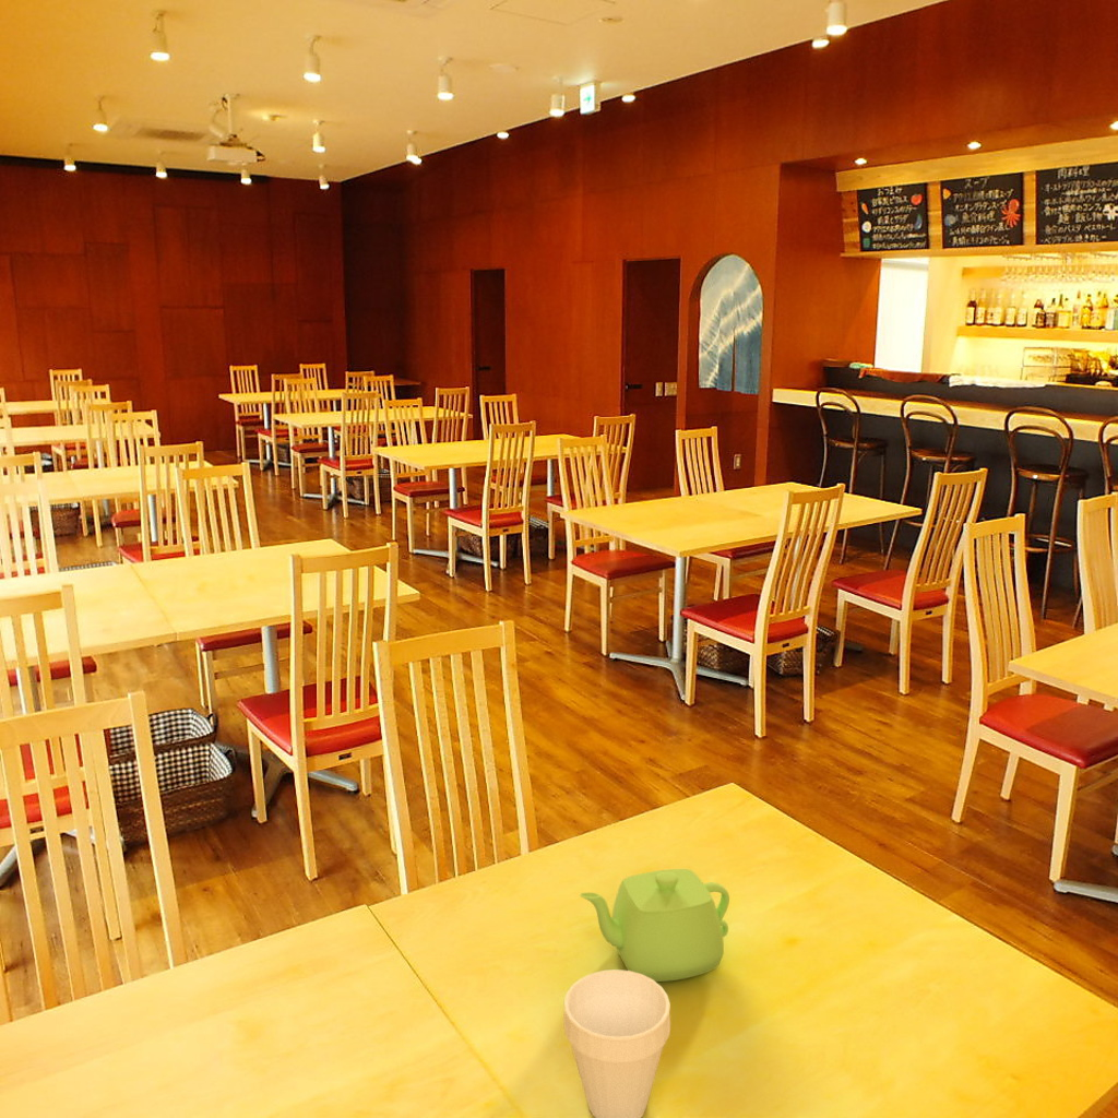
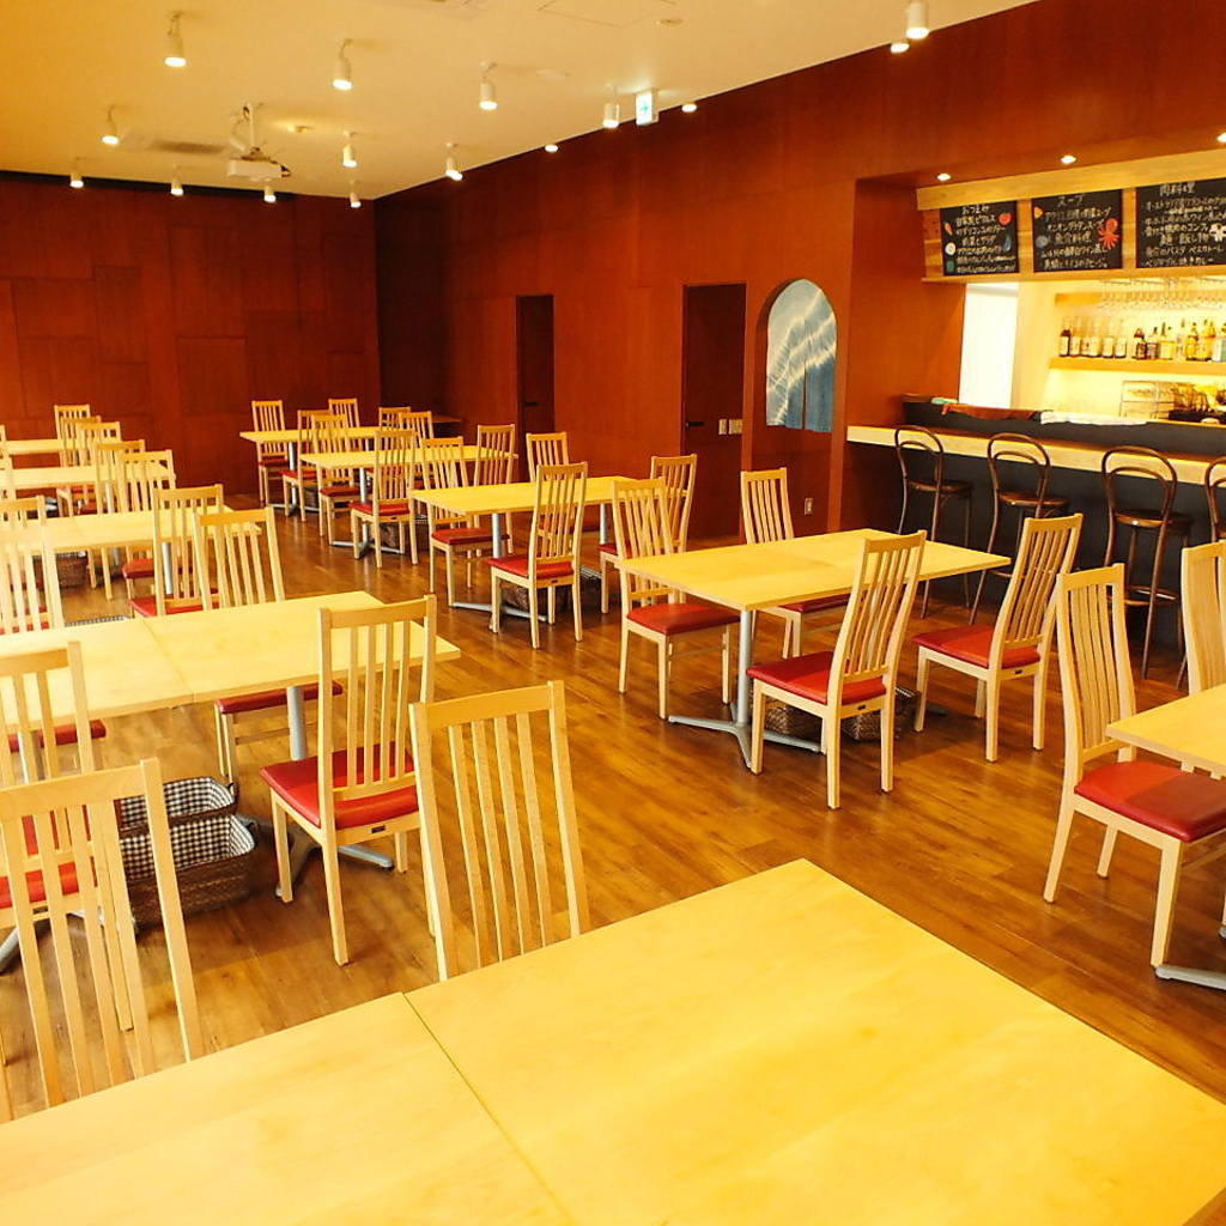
- teapot [579,868,730,983]
- cup [562,968,671,1118]
